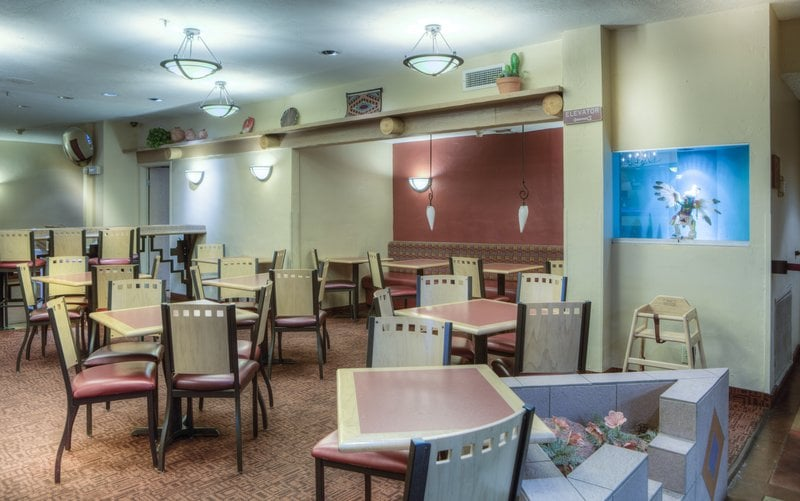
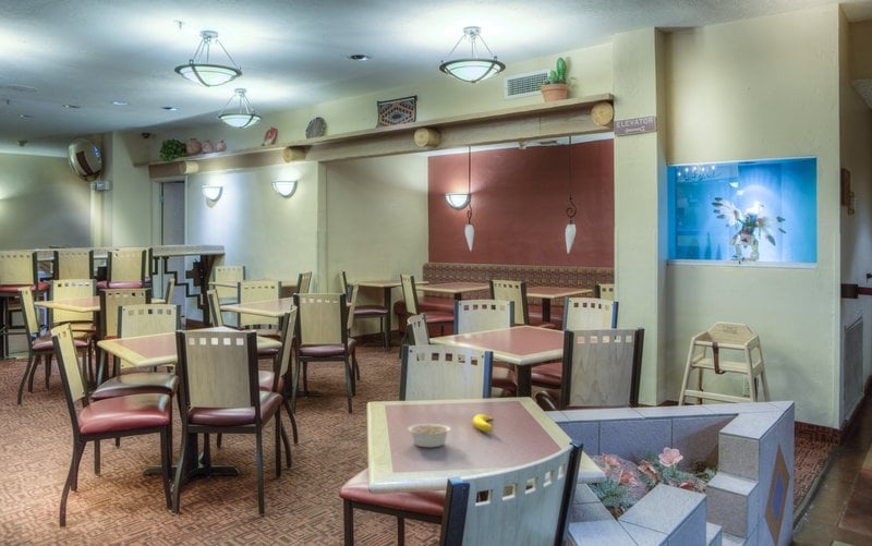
+ banana [472,413,495,433]
+ legume [407,423,452,448]
